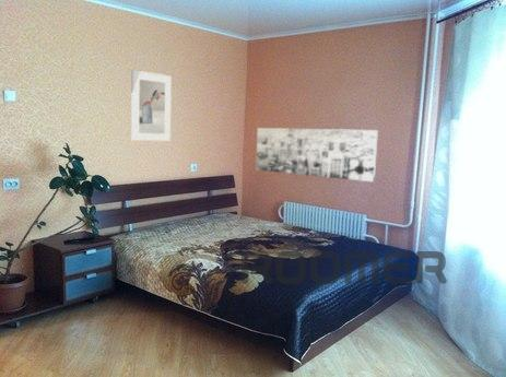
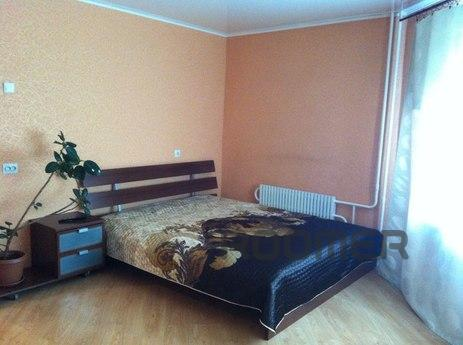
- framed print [130,69,173,142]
- wall art [255,127,379,182]
